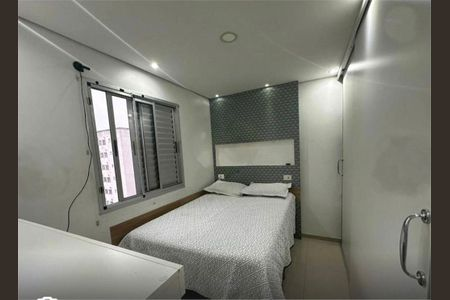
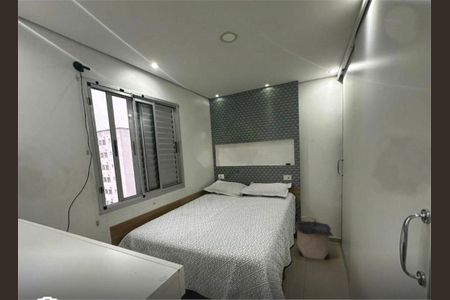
+ laundry hamper [293,215,334,261]
